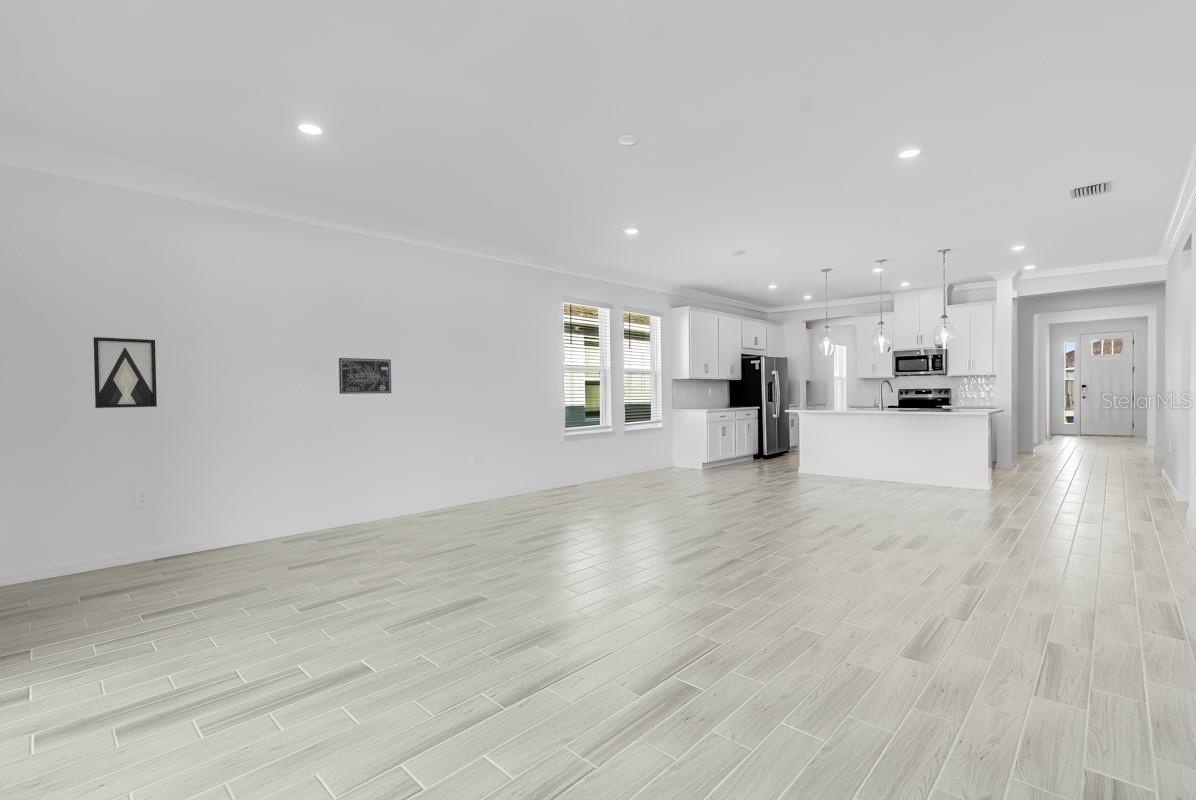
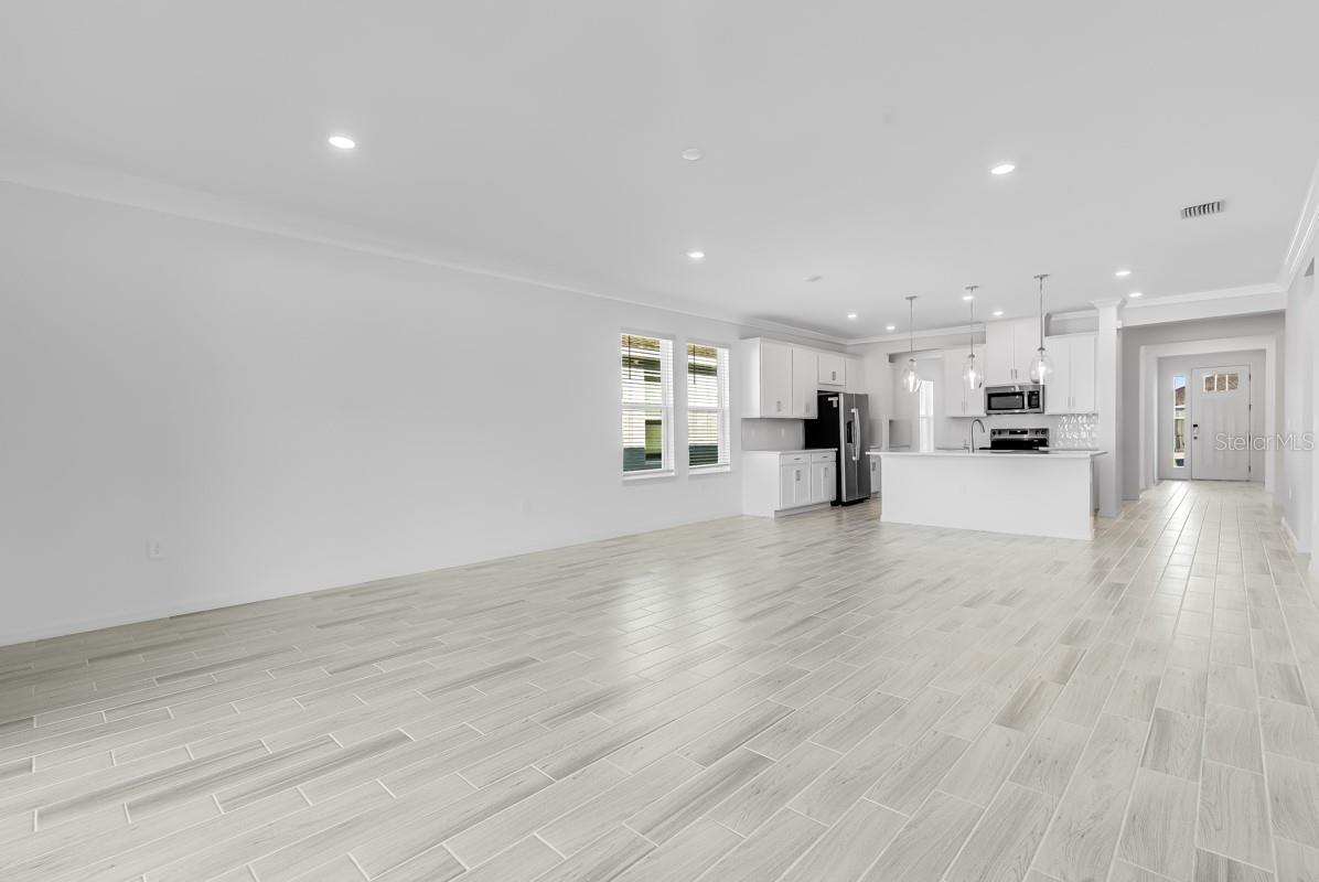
- wall art [93,336,158,409]
- wall art [338,357,392,395]
